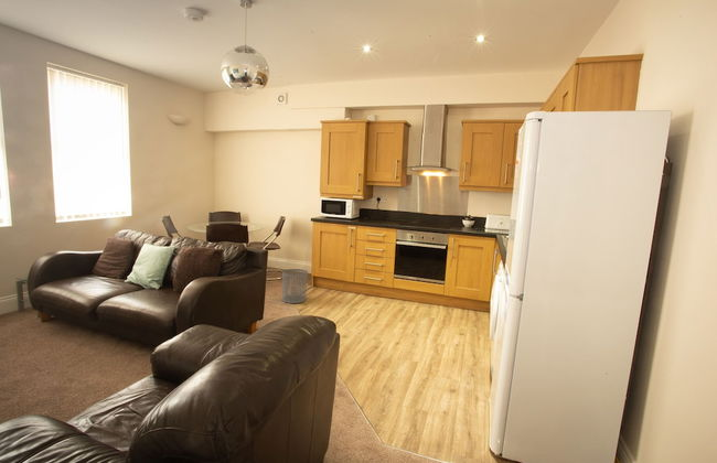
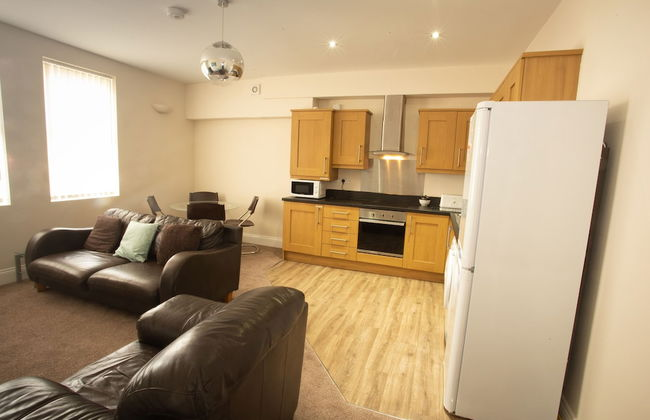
- waste bin [281,268,309,304]
